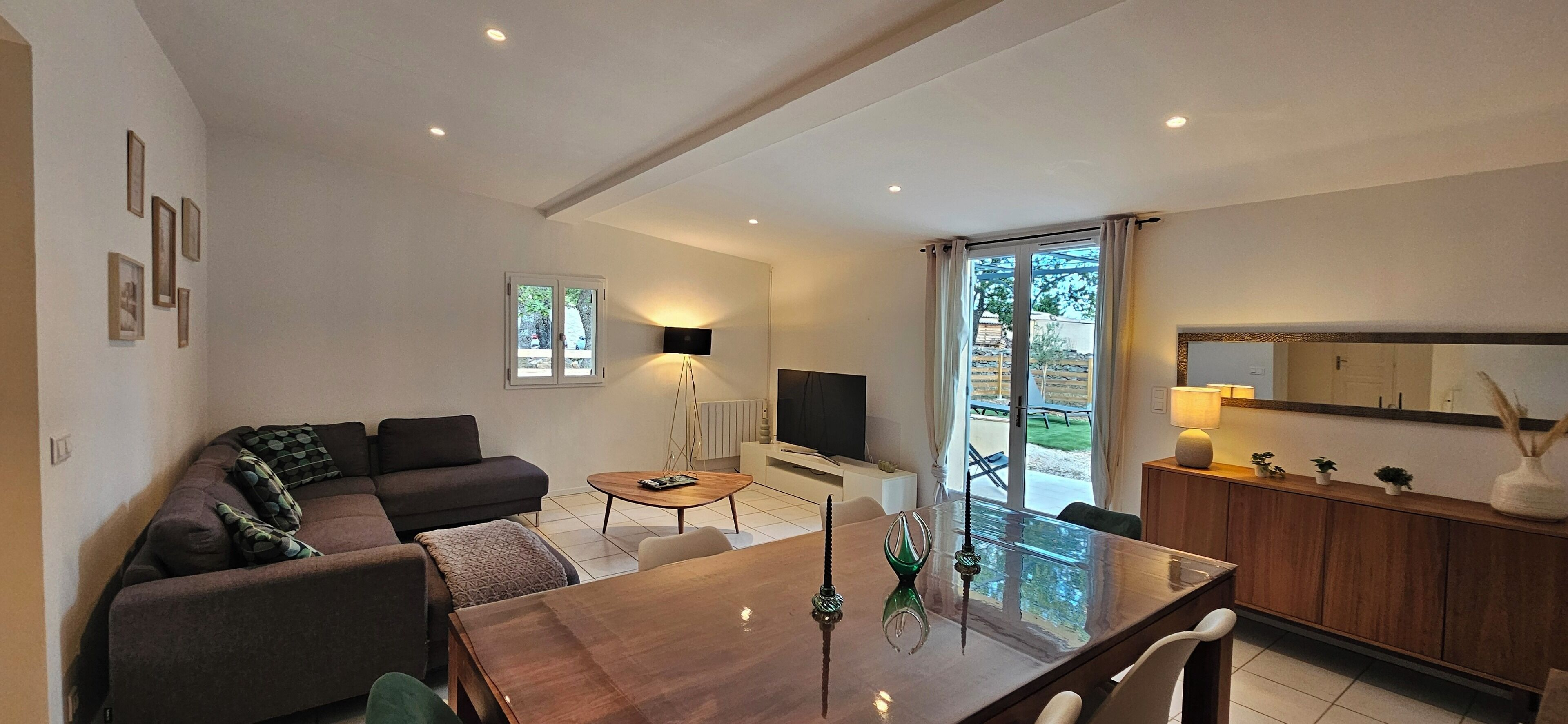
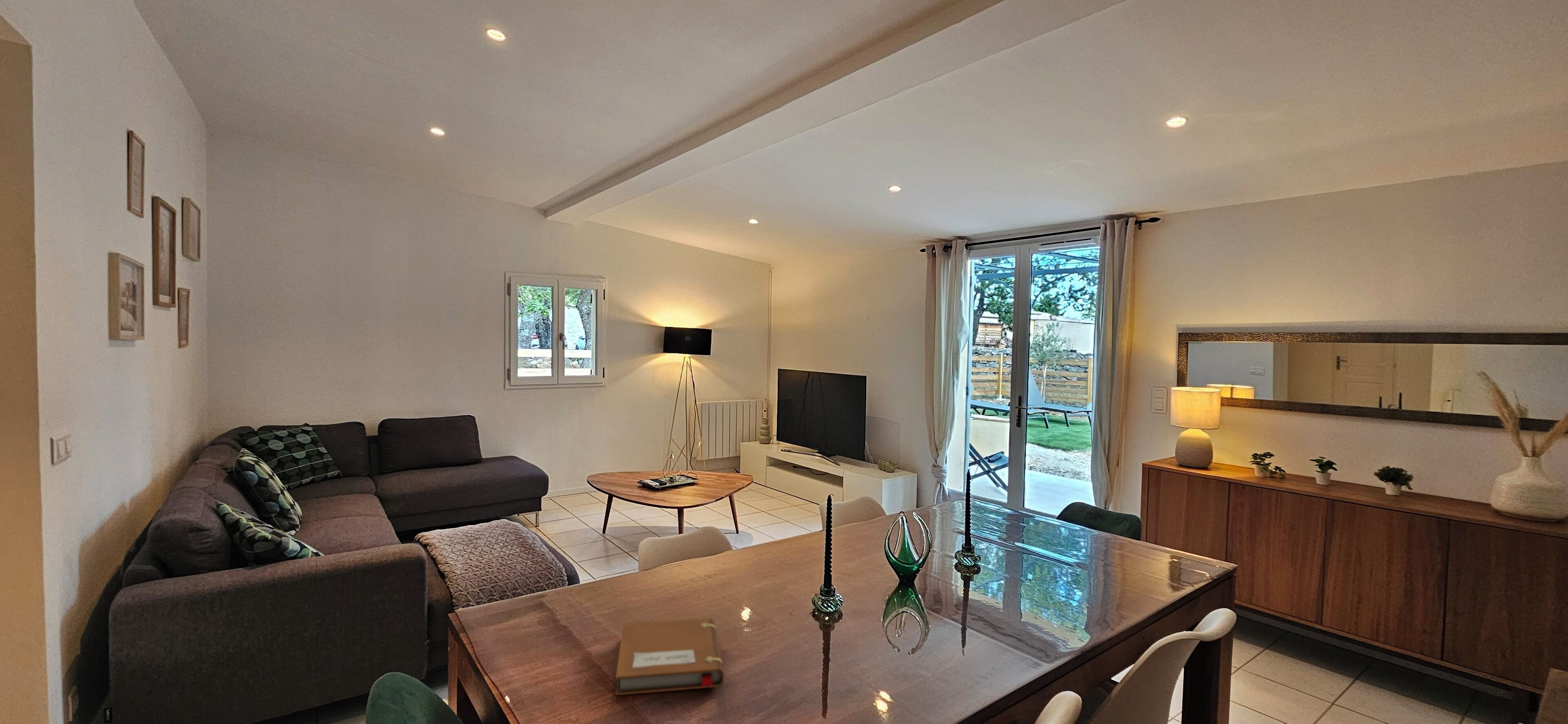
+ notebook [615,618,724,696]
